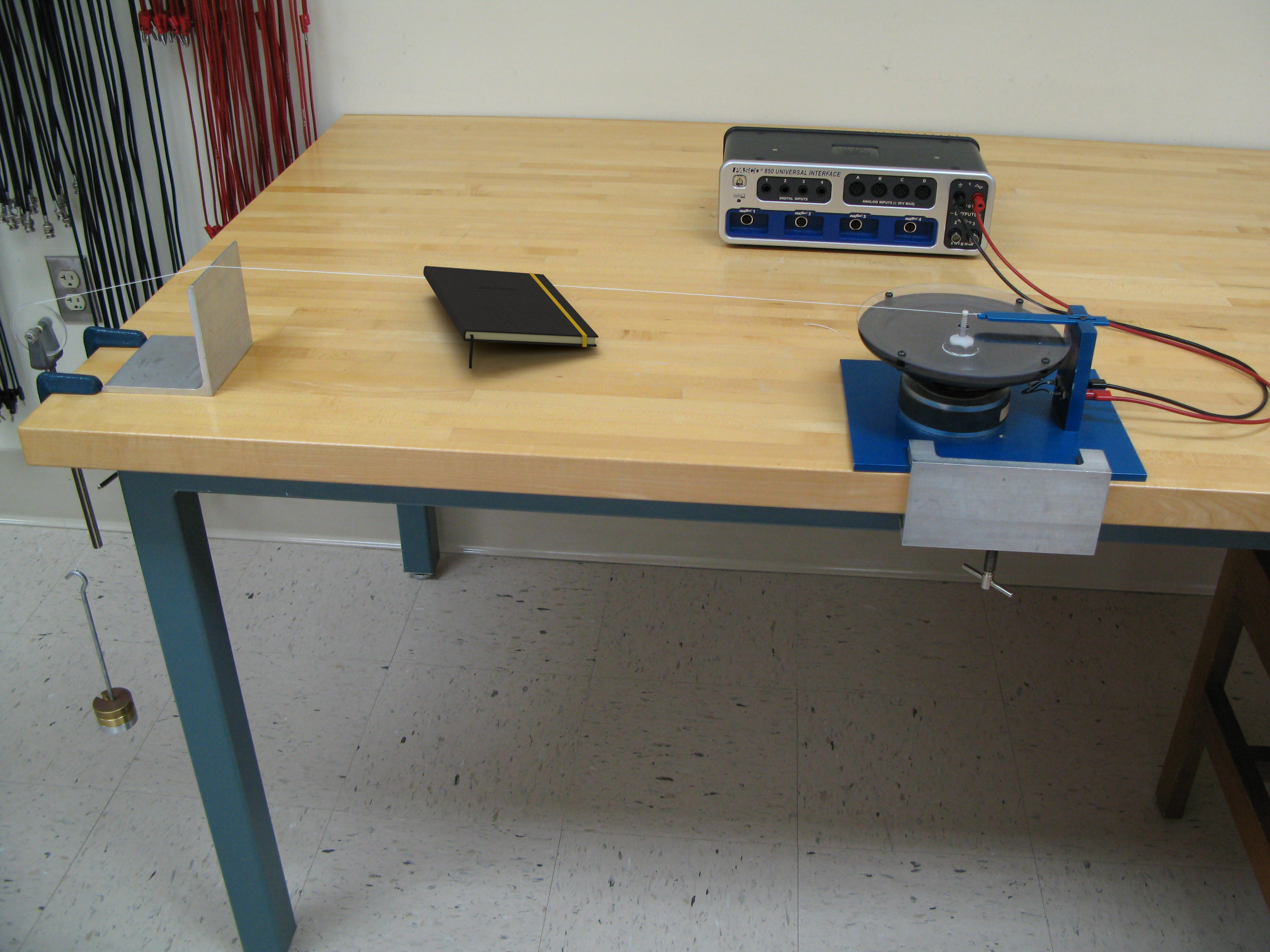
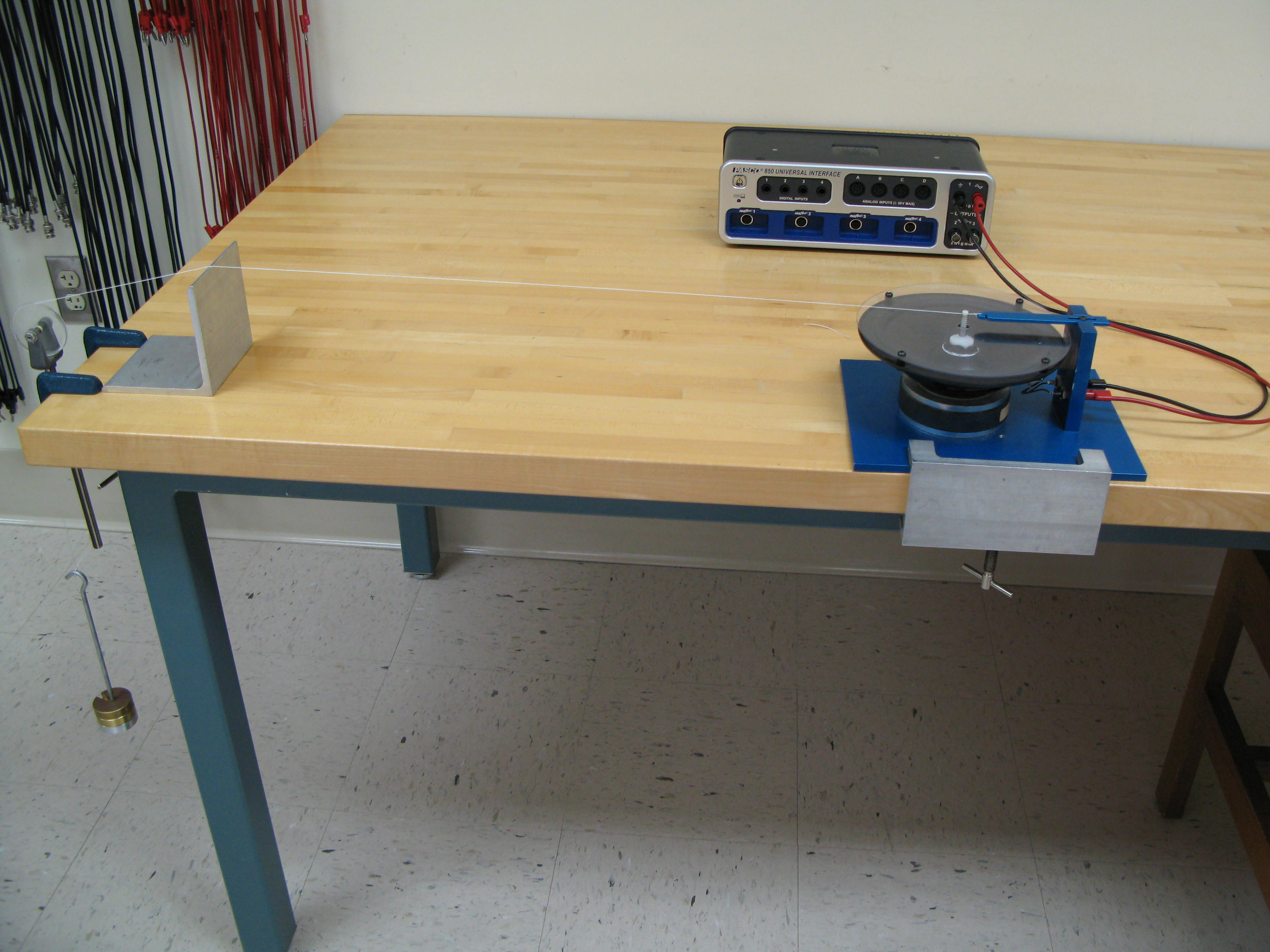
- notepad [423,265,599,369]
